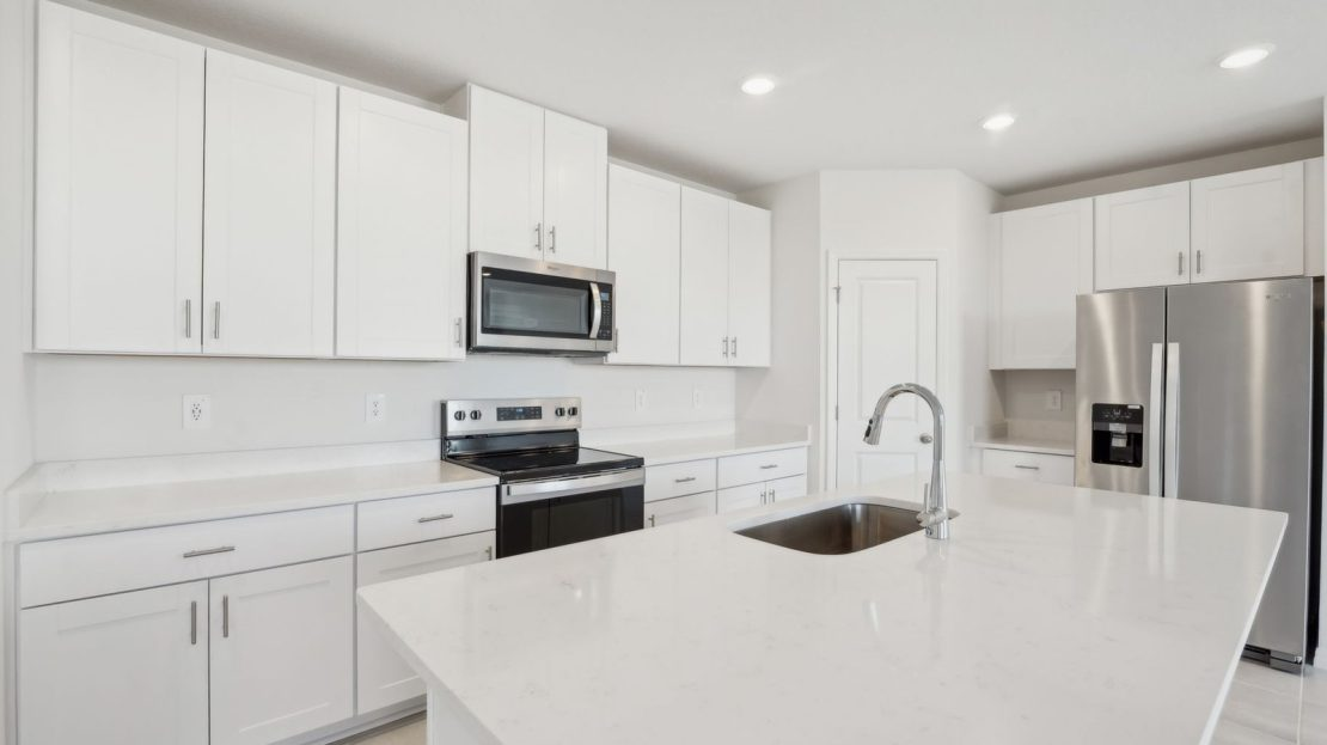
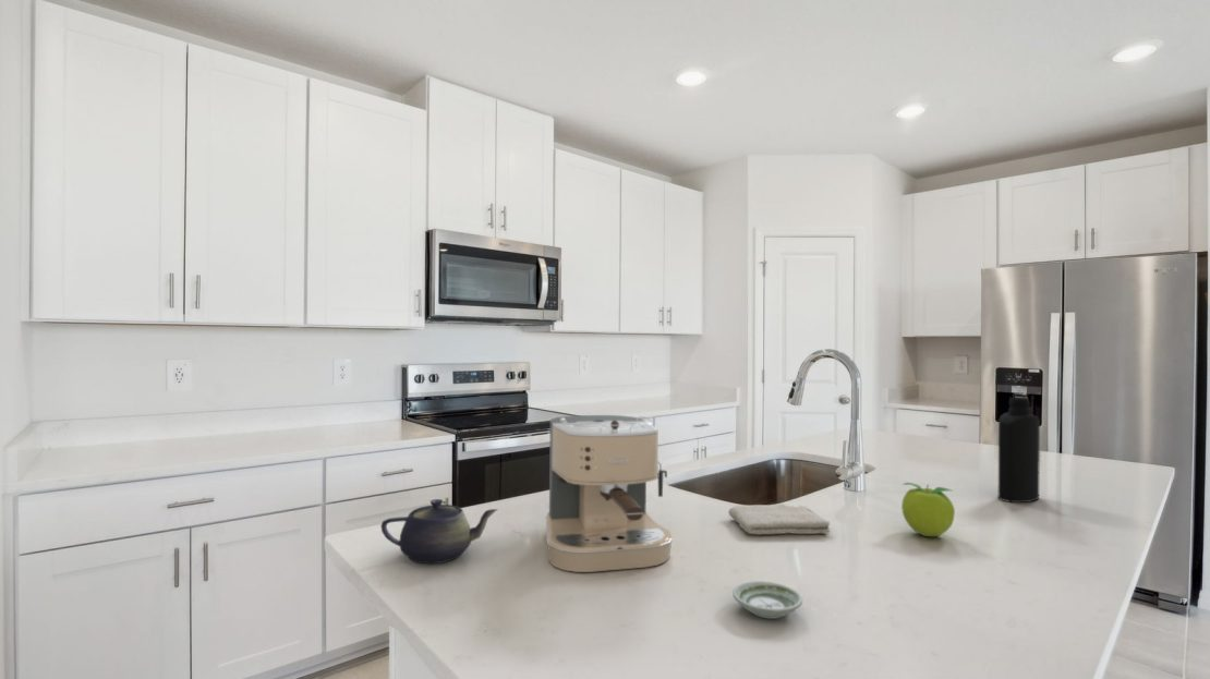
+ teapot [379,498,498,565]
+ coffee maker [545,414,674,573]
+ bottle [997,397,1041,504]
+ saucer [731,580,803,620]
+ fruit [900,482,956,537]
+ washcloth [727,502,831,535]
